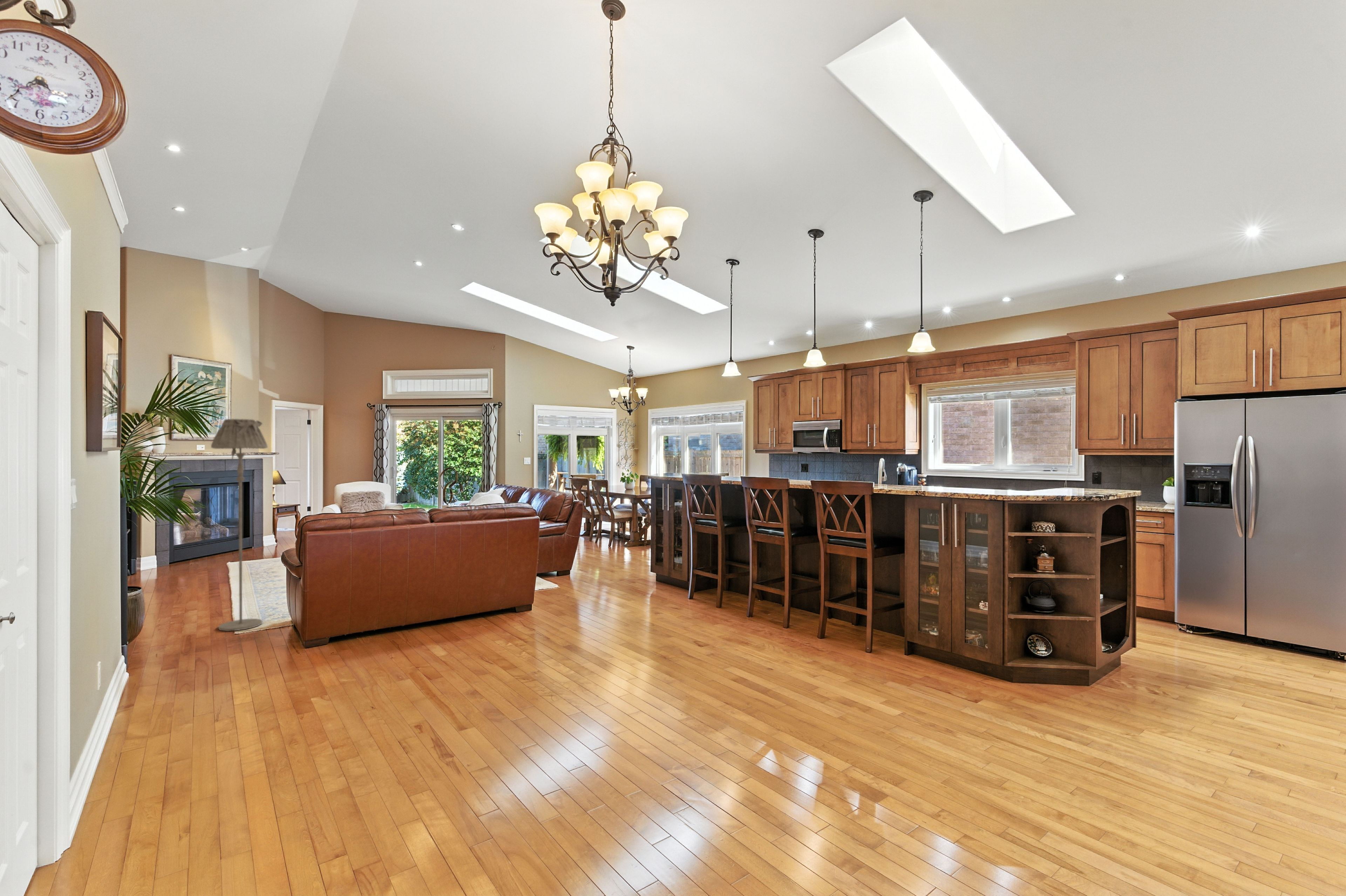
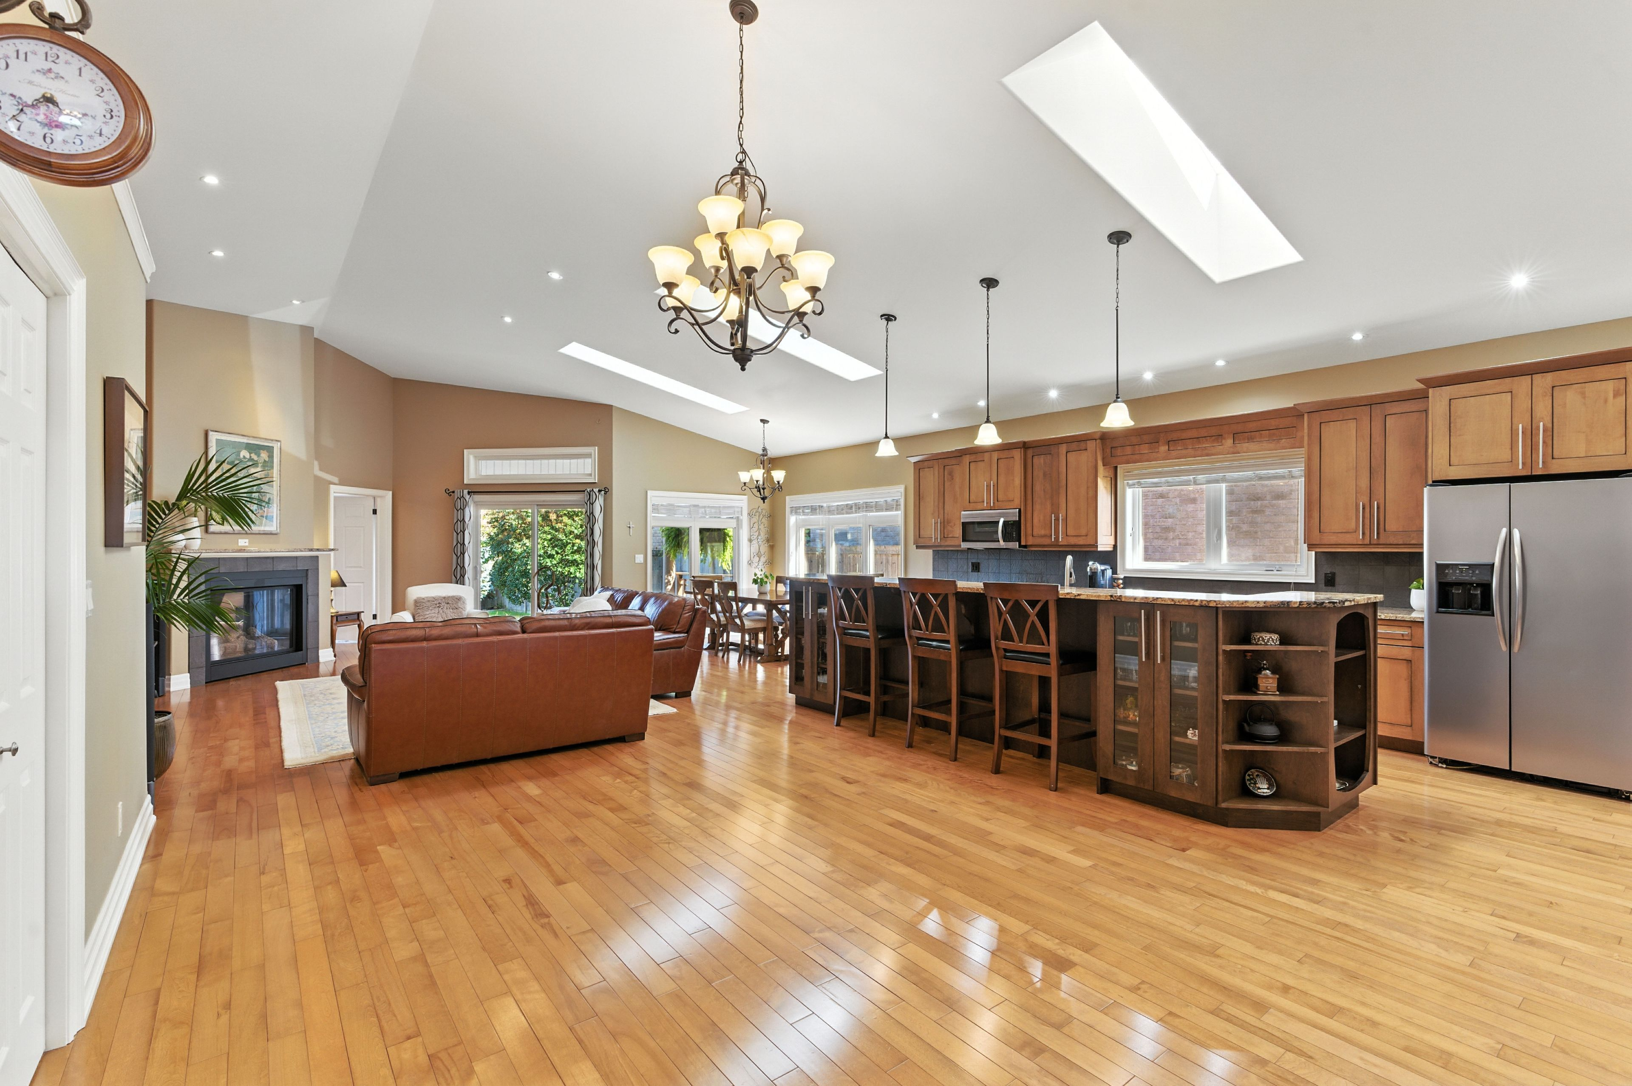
- floor lamp [211,418,268,631]
